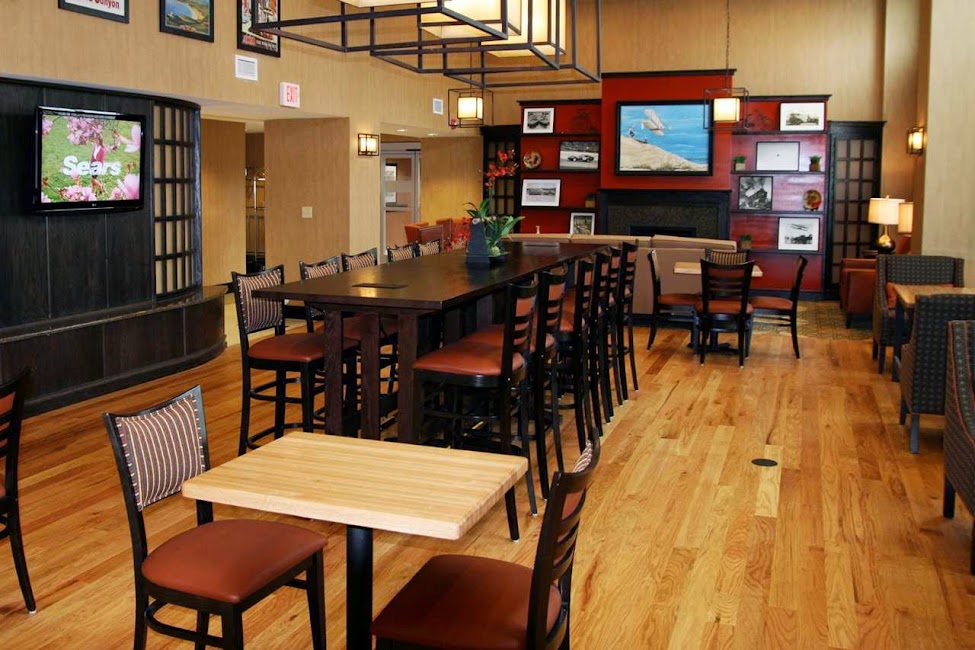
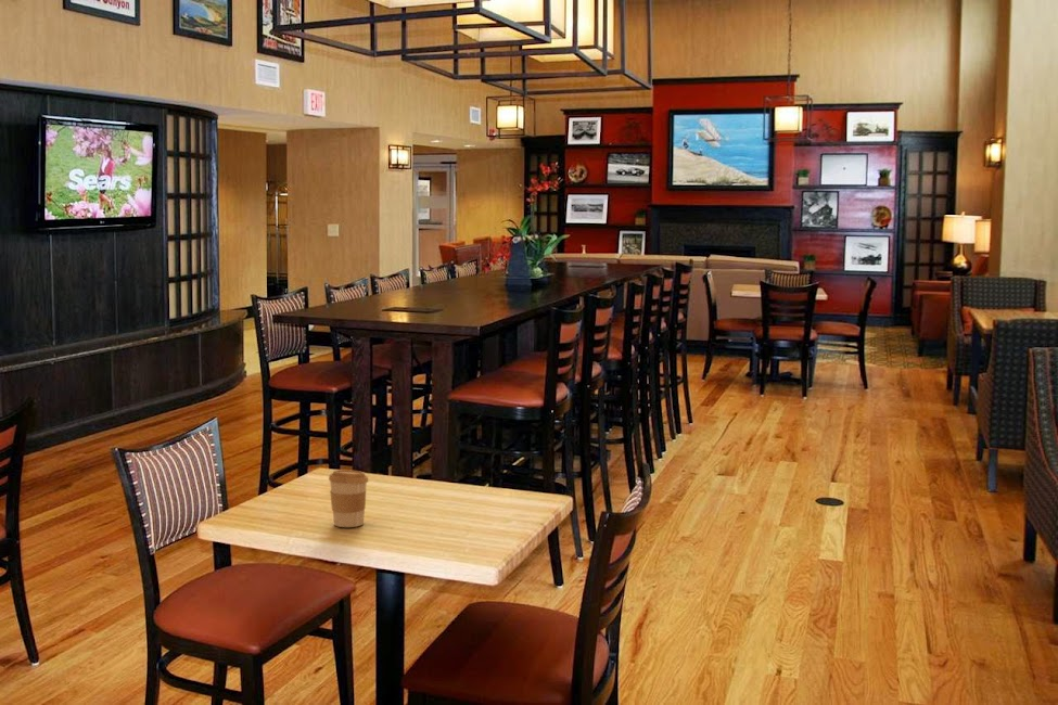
+ coffee cup [328,469,370,528]
